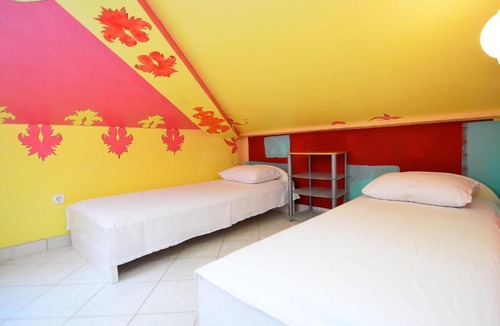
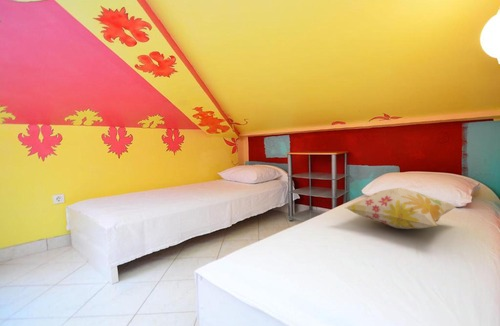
+ decorative pillow [345,187,457,230]
